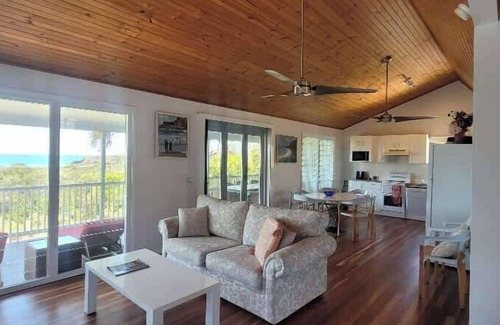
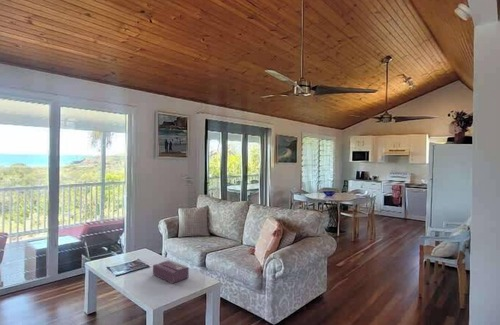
+ tissue box [152,259,190,284]
